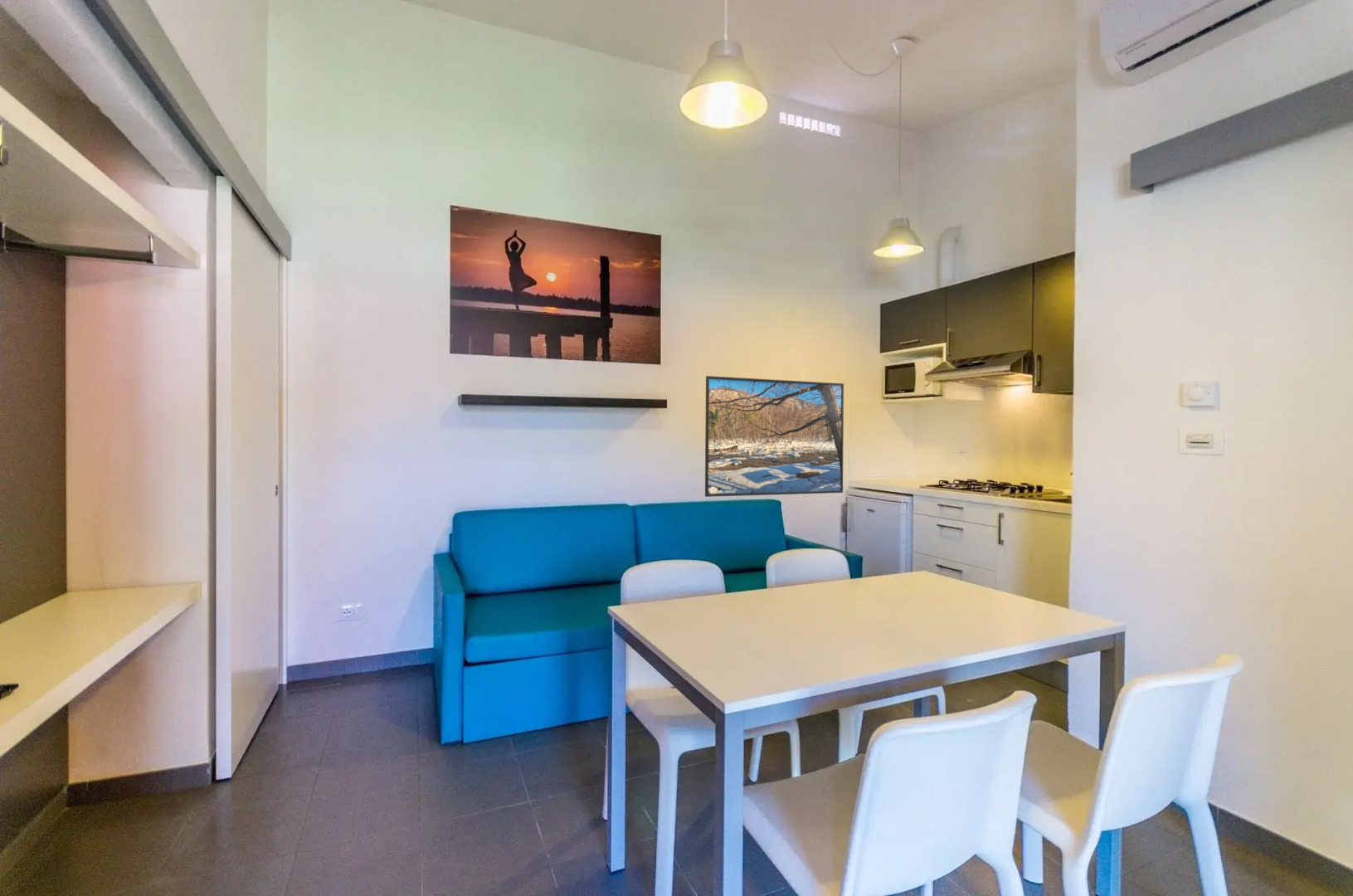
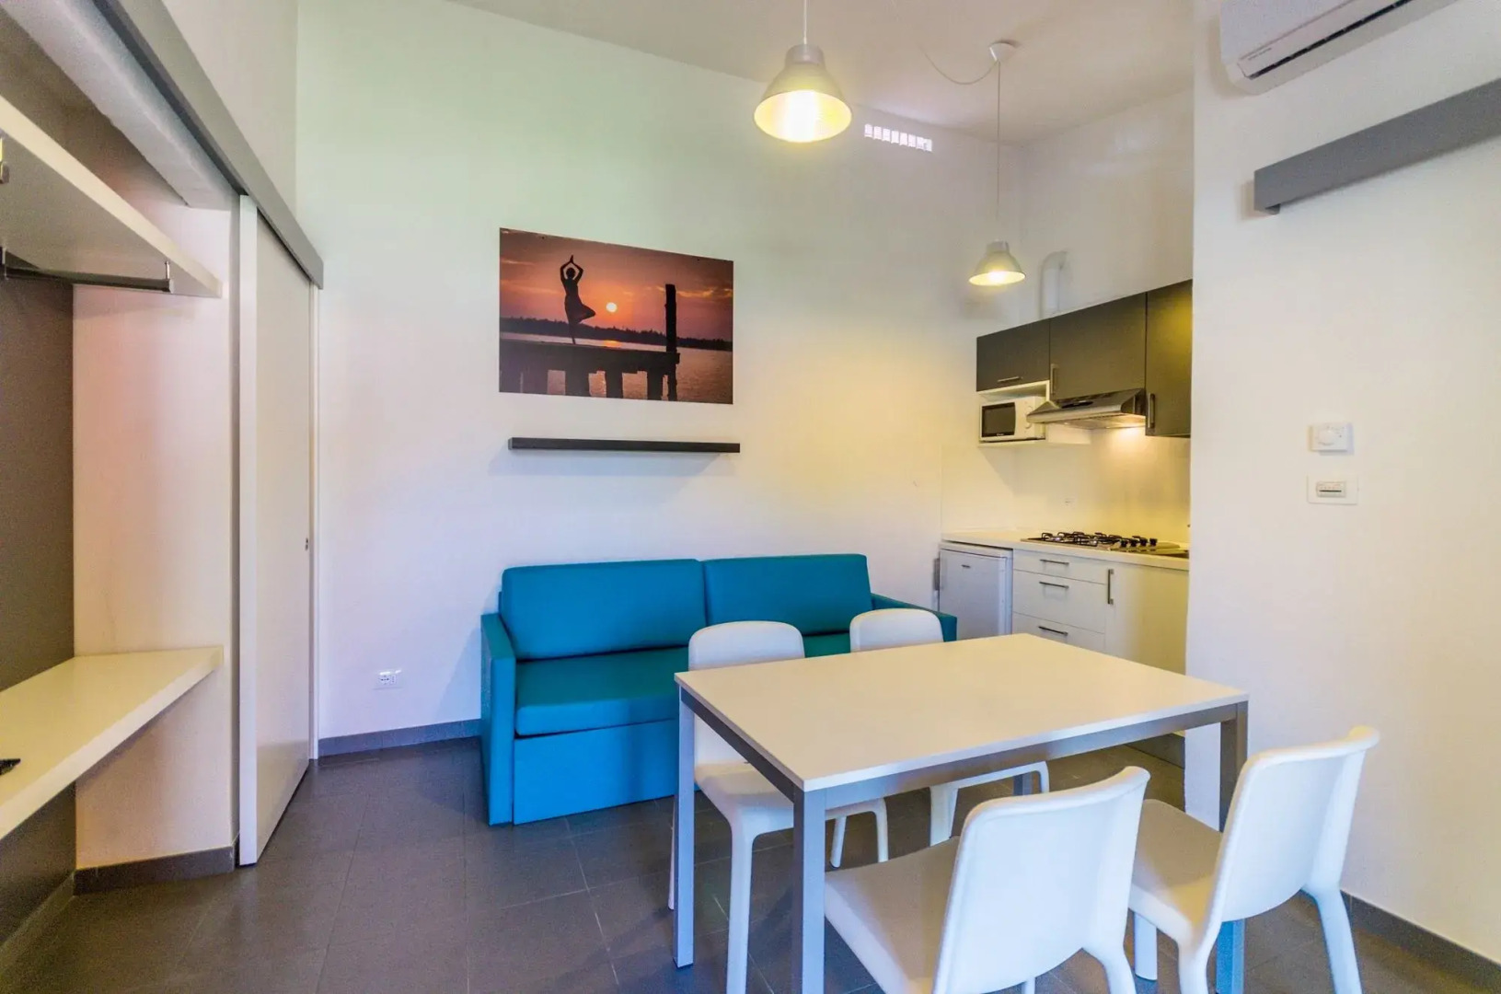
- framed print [704,375,844,498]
